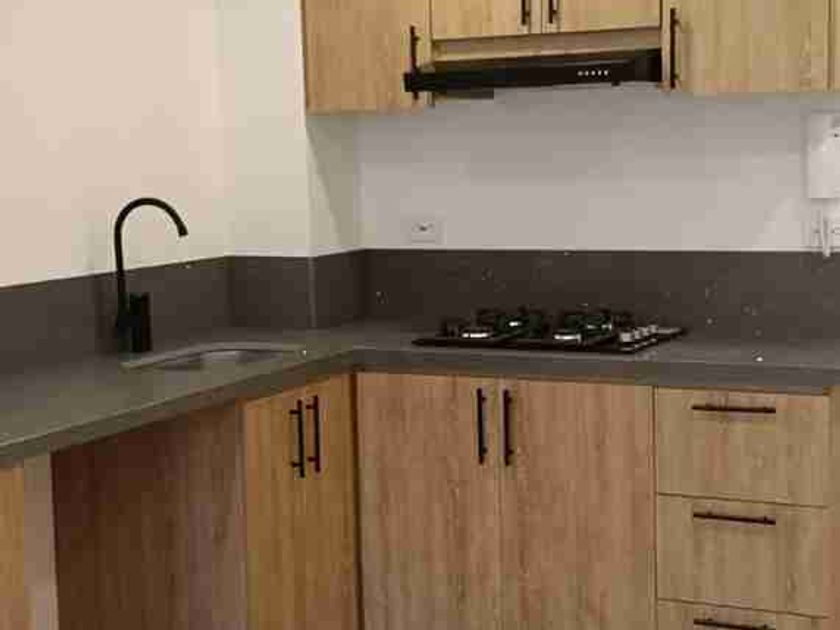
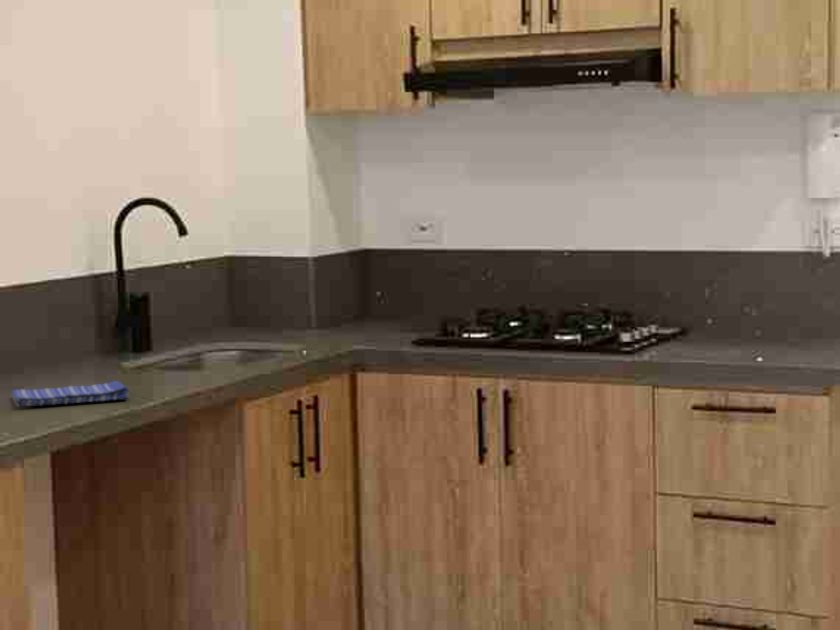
+ dish towel [10,380,131,408]
